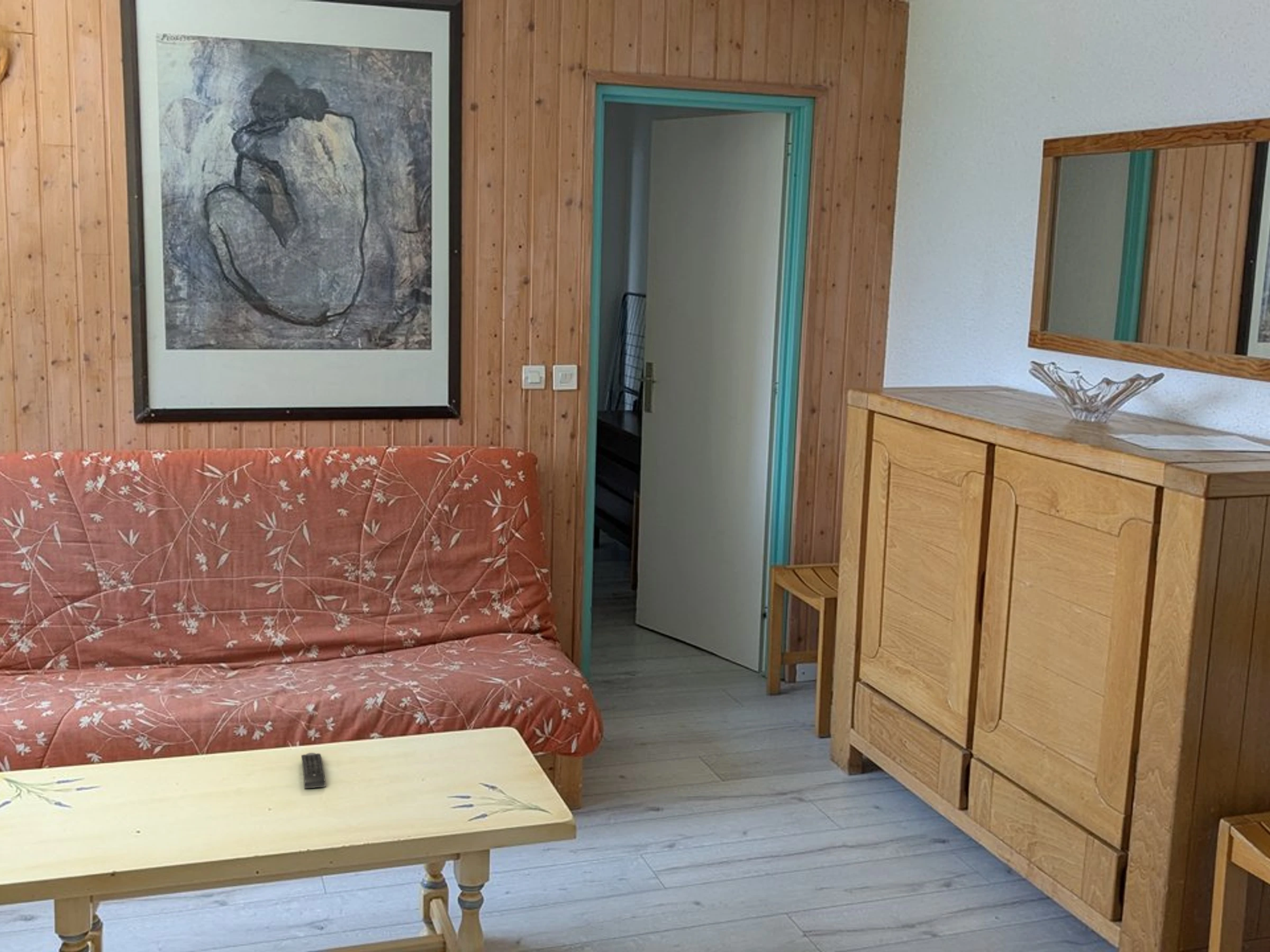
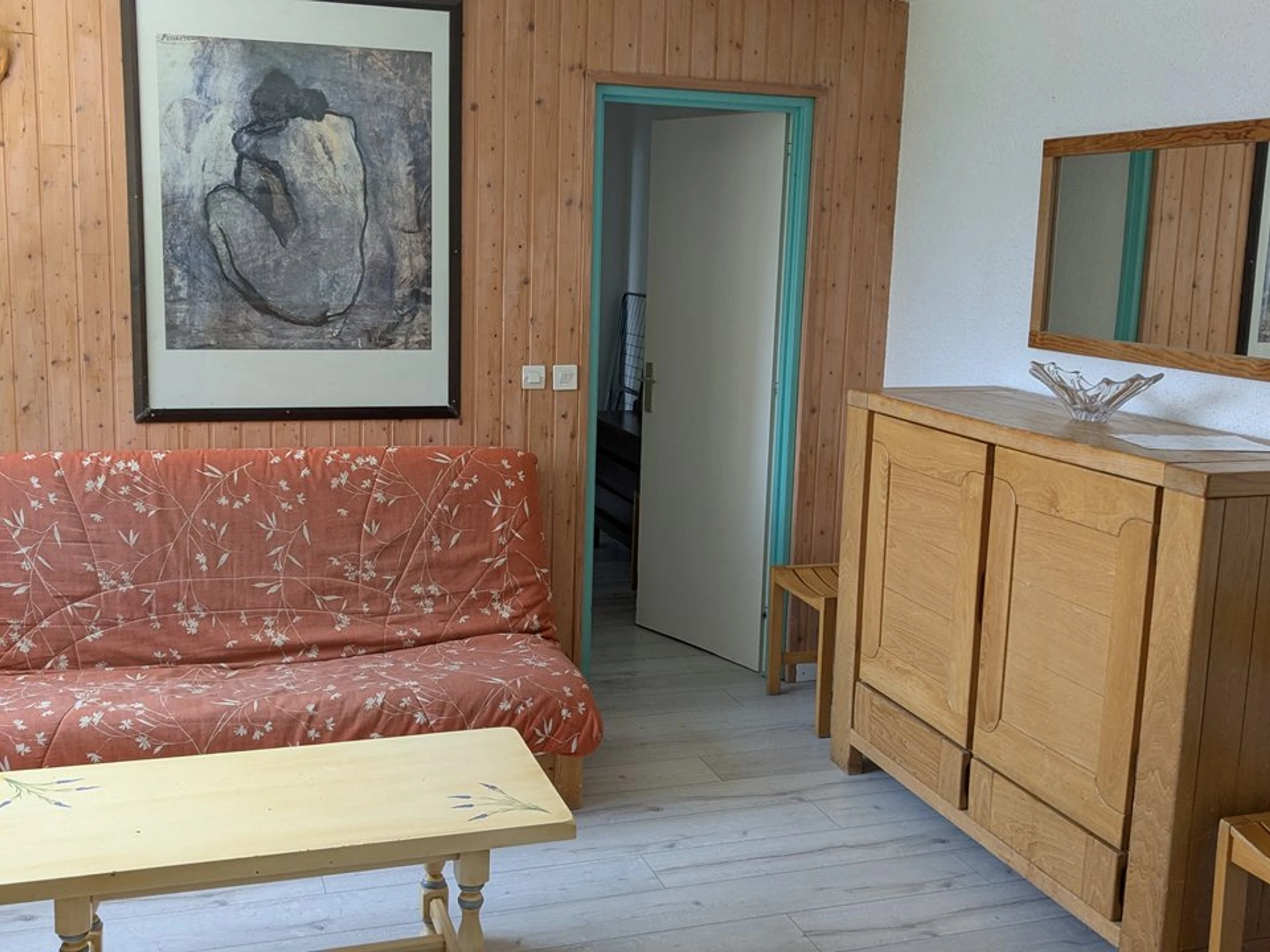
- remote control [301,752,326,789]
